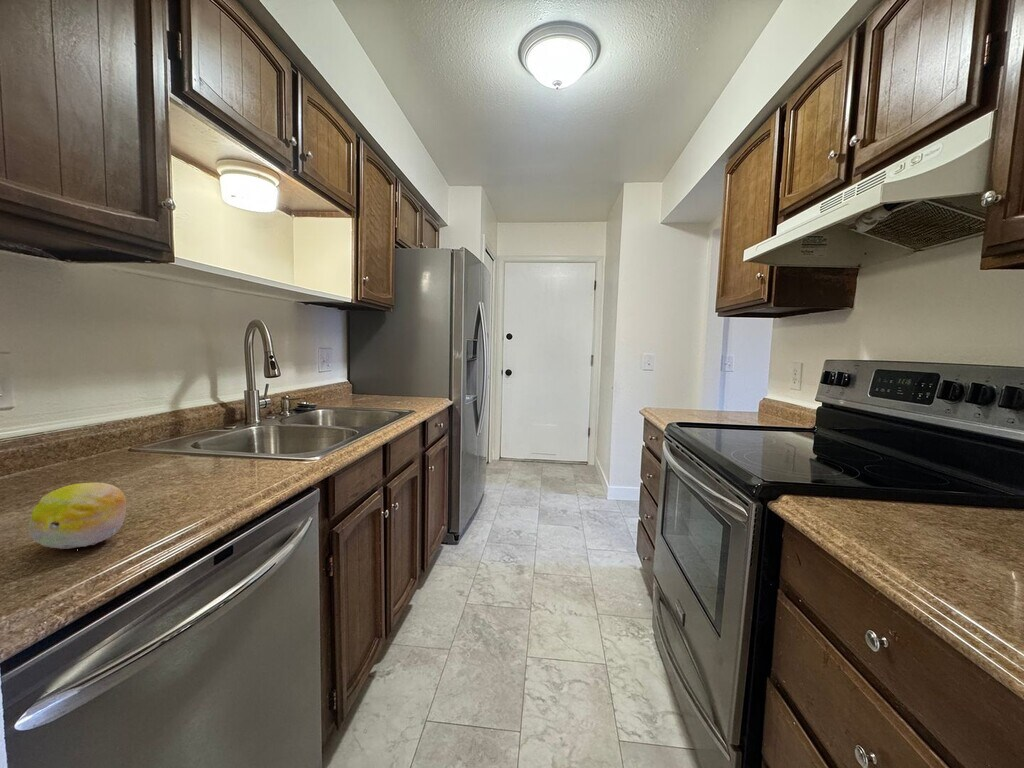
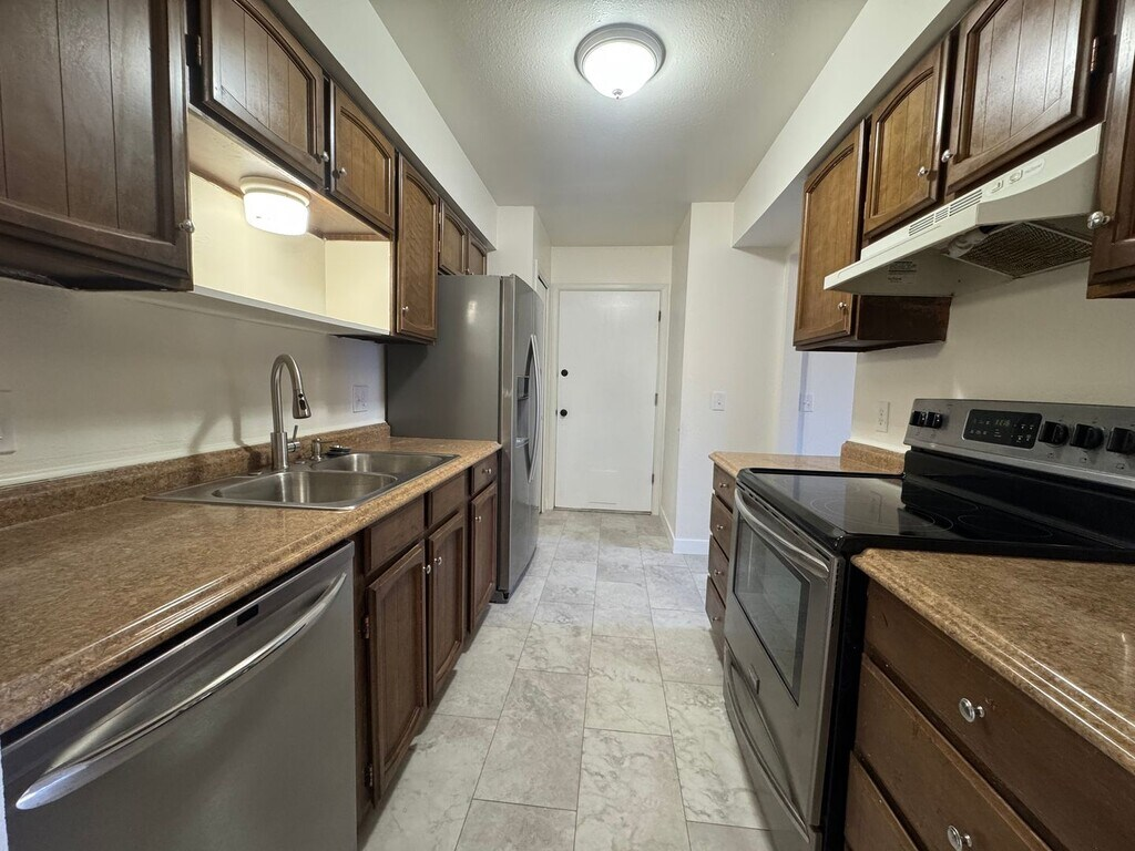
- fruit [26,482,127,550]
